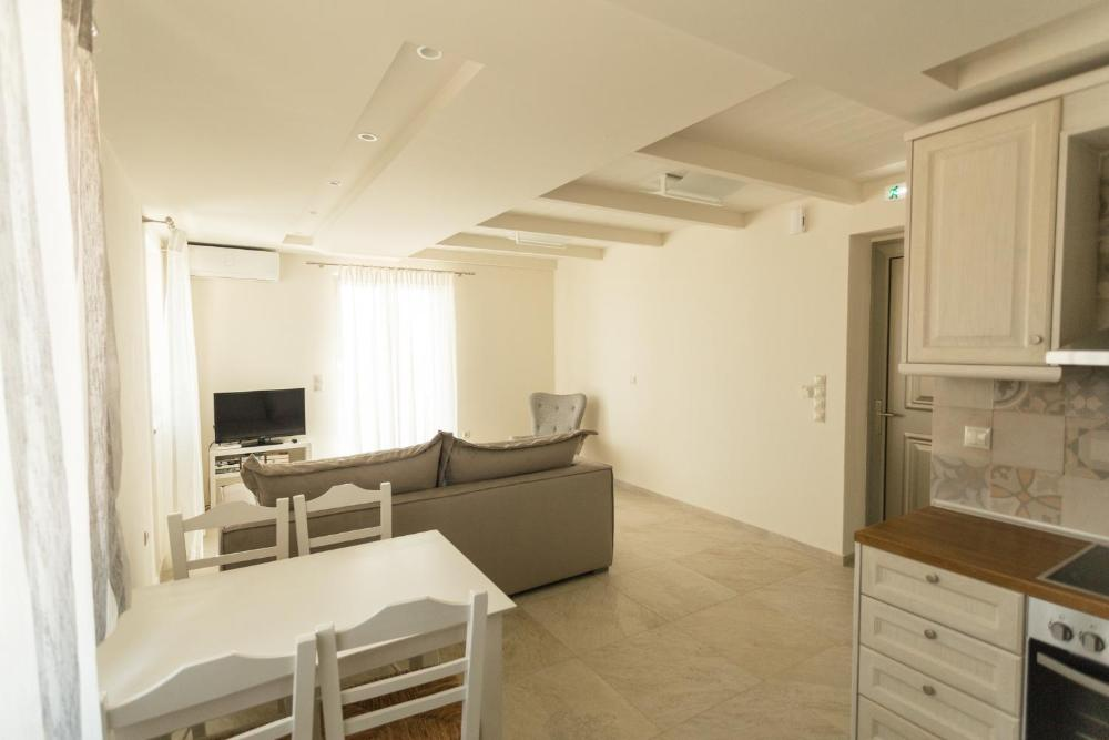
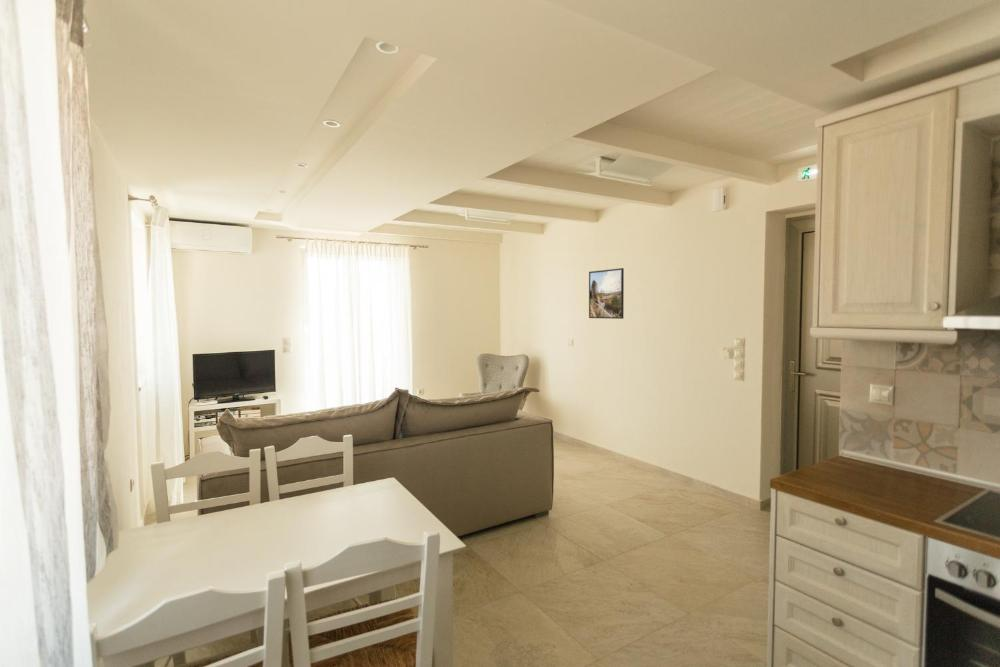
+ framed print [588,267,625,320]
